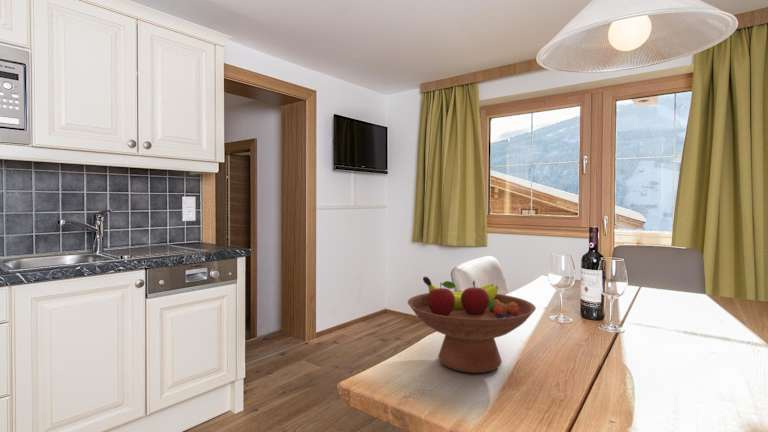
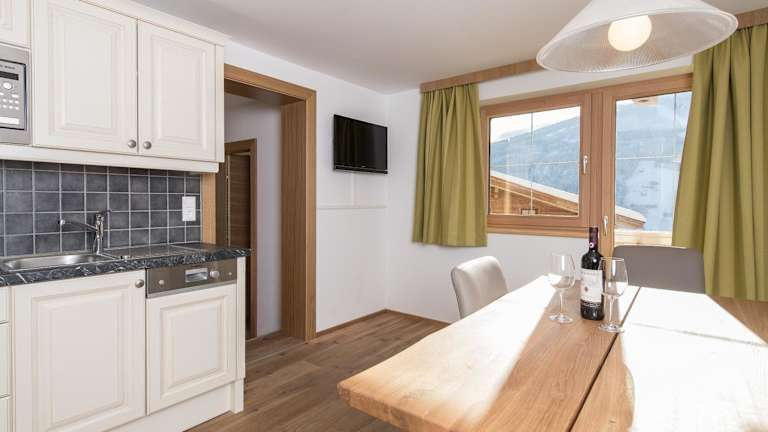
- fruit bowl [407,276,537,374]
